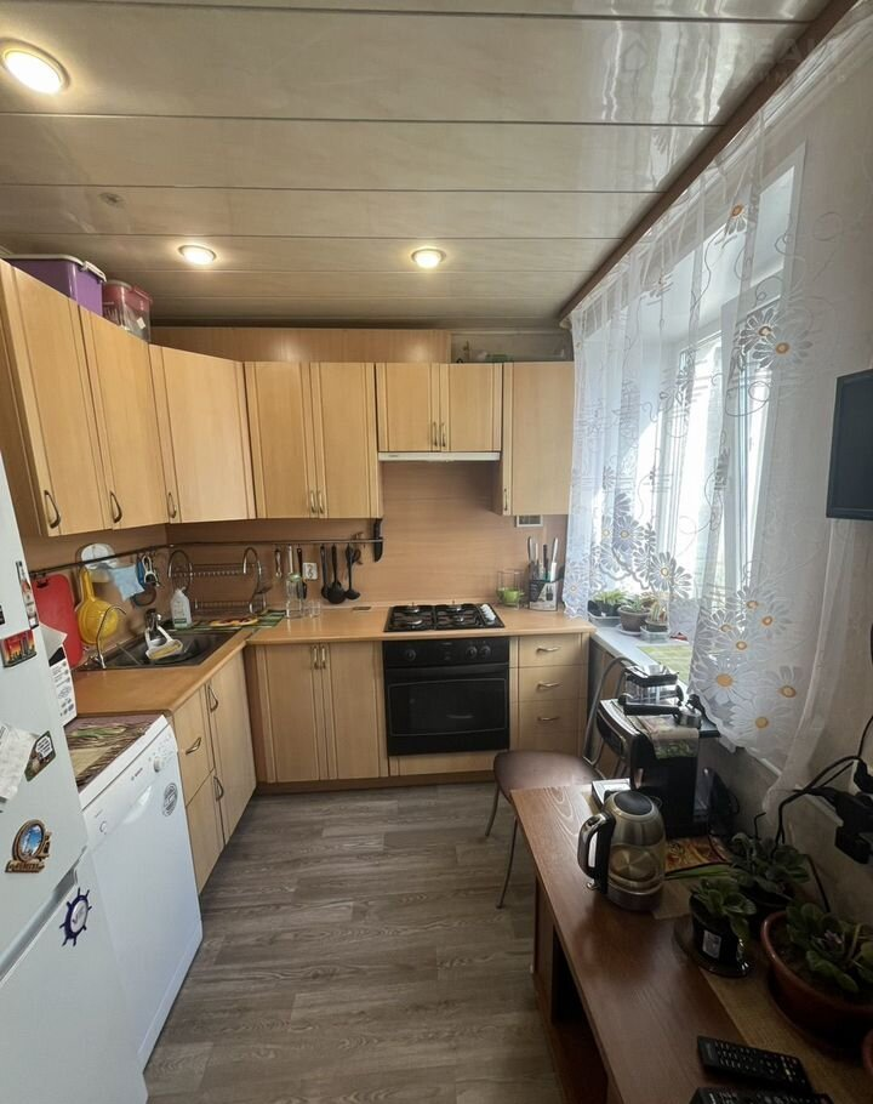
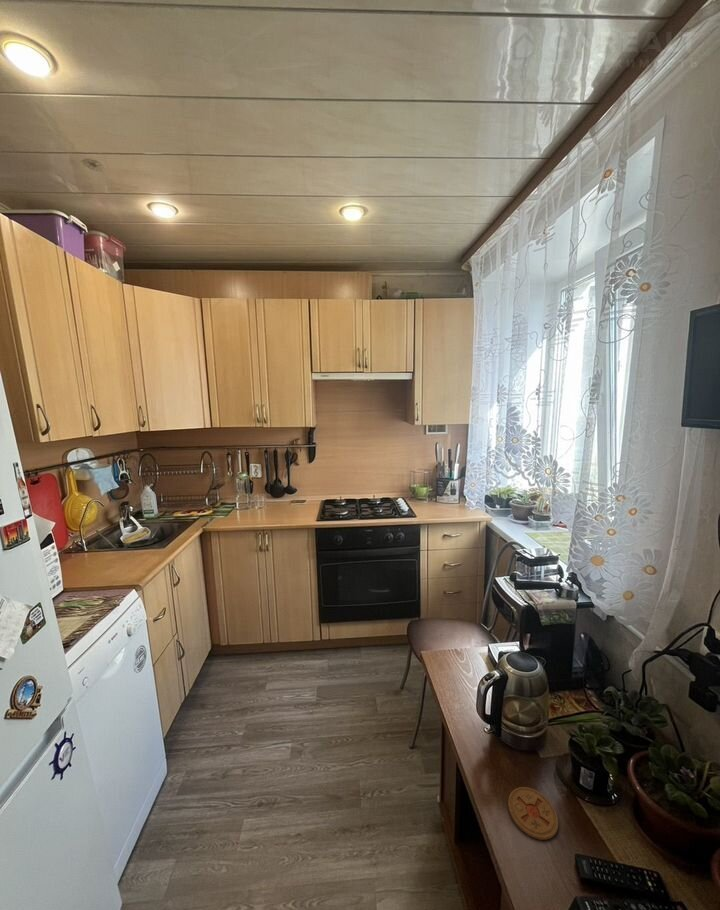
+ coaster [507,786,559,841]
